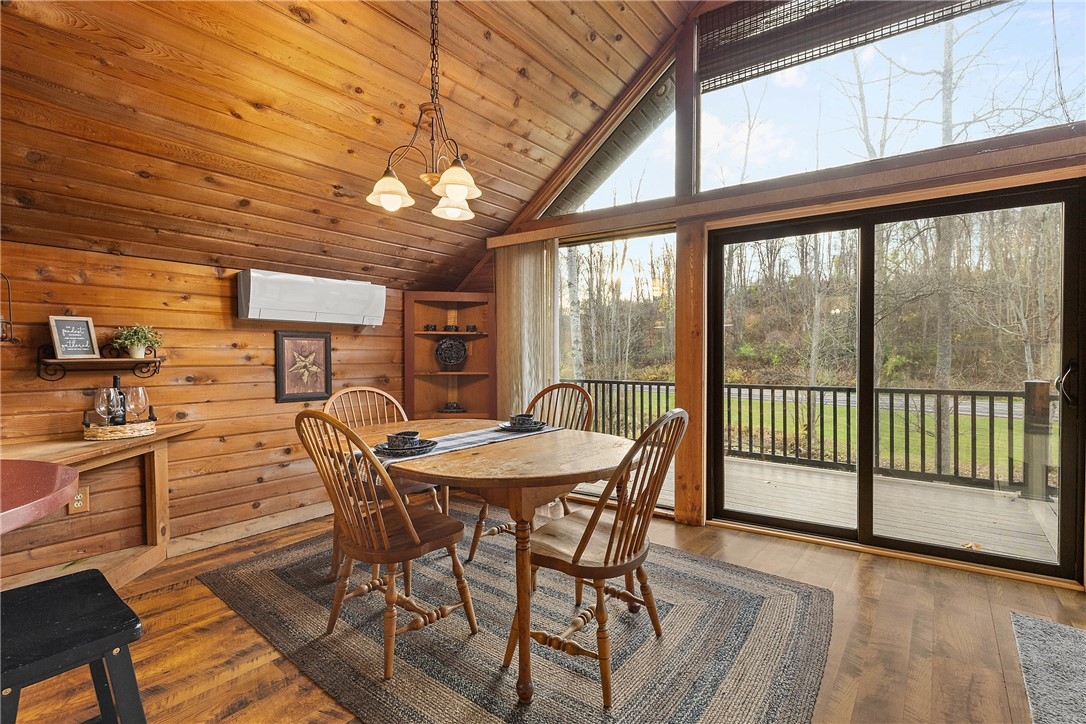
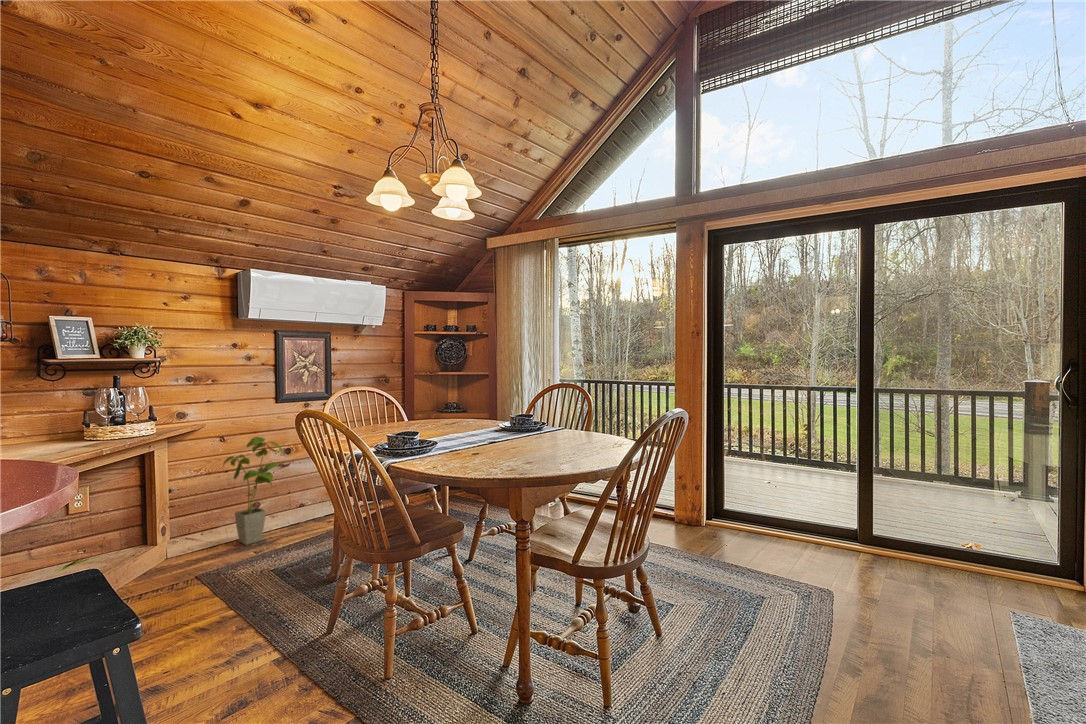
+ house plant [222,436,284,546]
